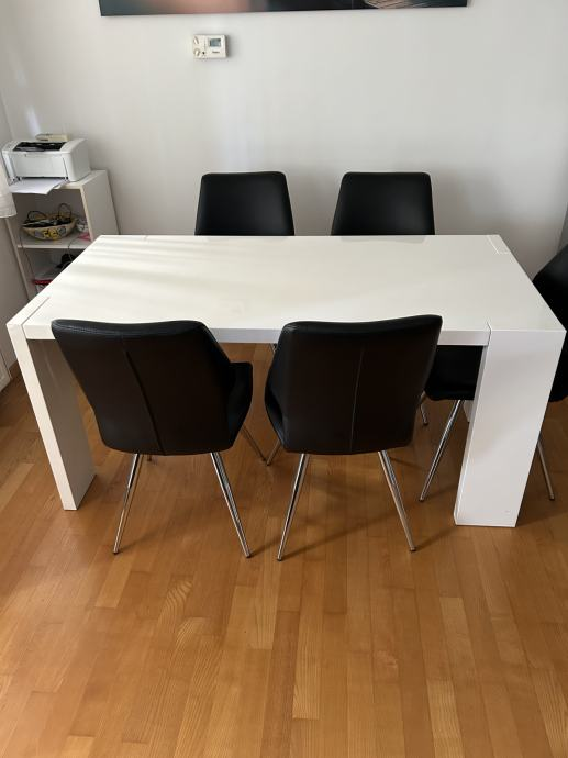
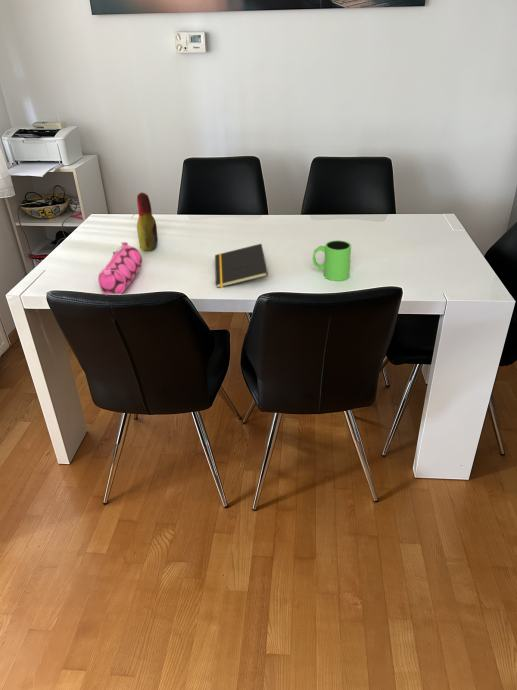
+ pencil case [97,241,143,295]
+ bottle [136,192,159,252]
+ mug [311,239,352,282]
+ notepad [214,243,269,289]
